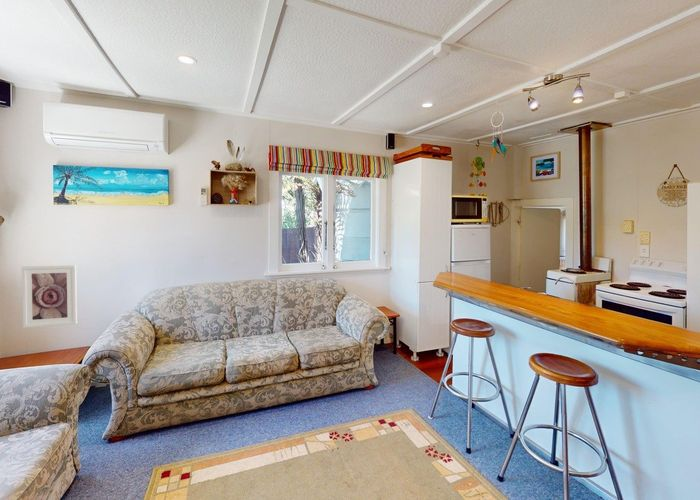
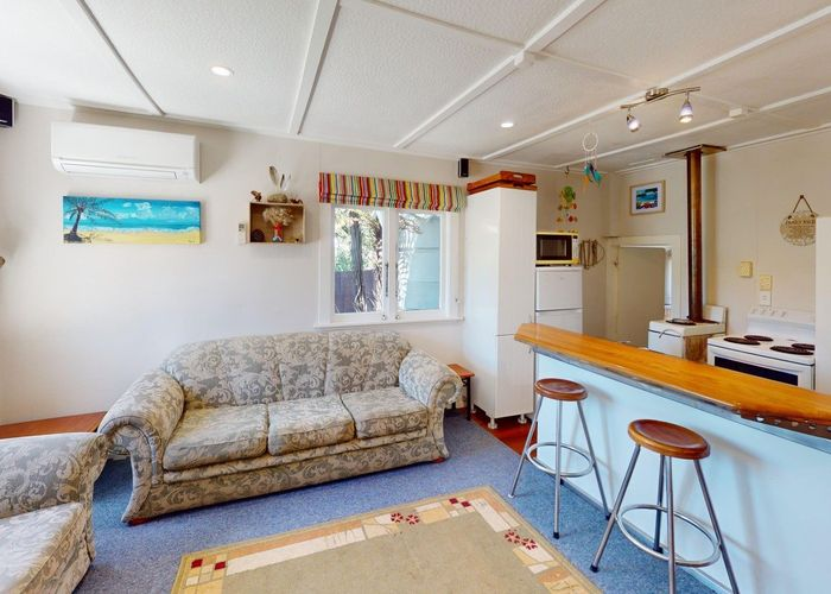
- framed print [21,264,78,329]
